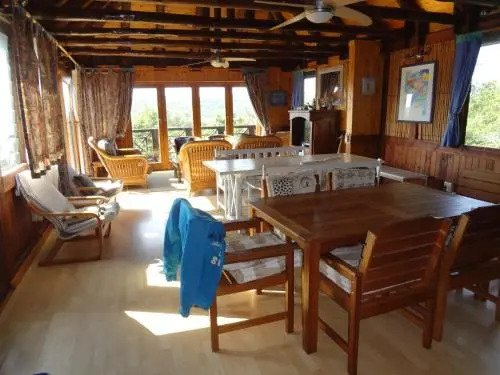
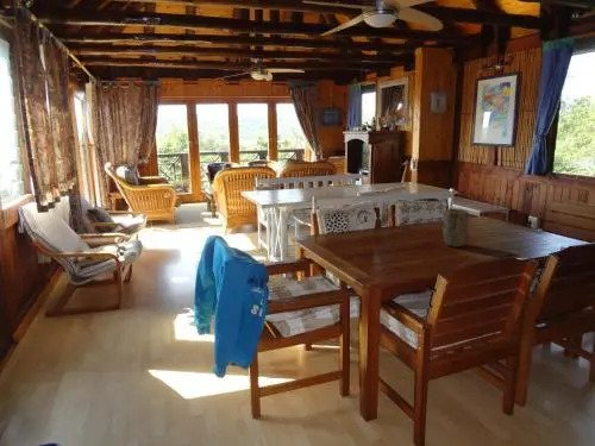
+ plant pot [441,207,470,249]
